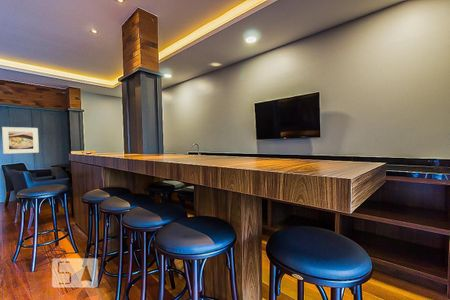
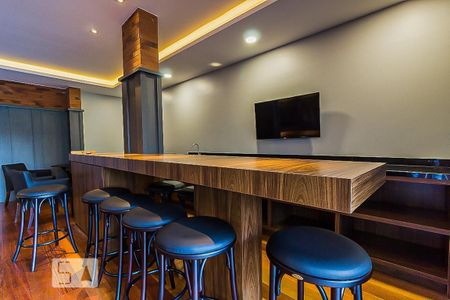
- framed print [1,126,40,155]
